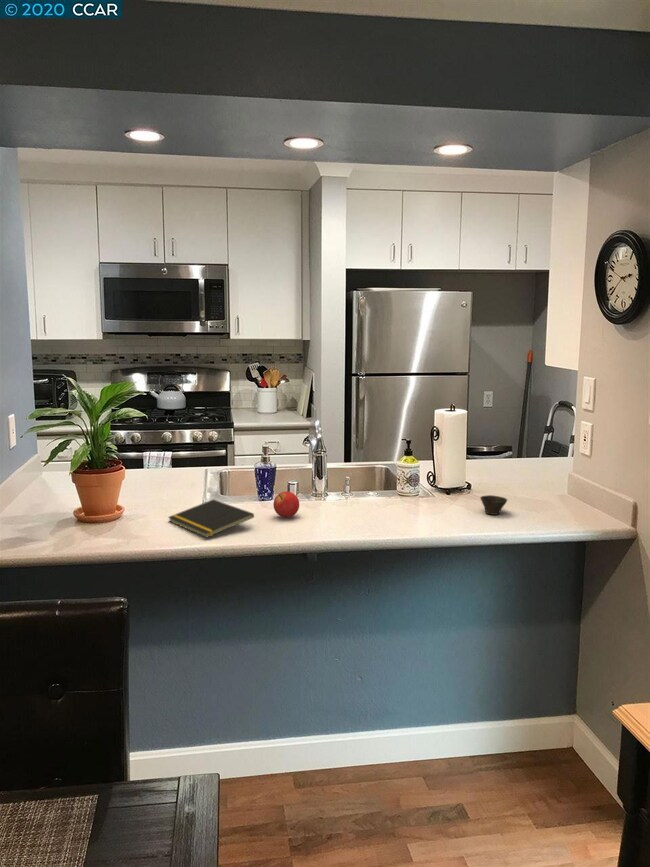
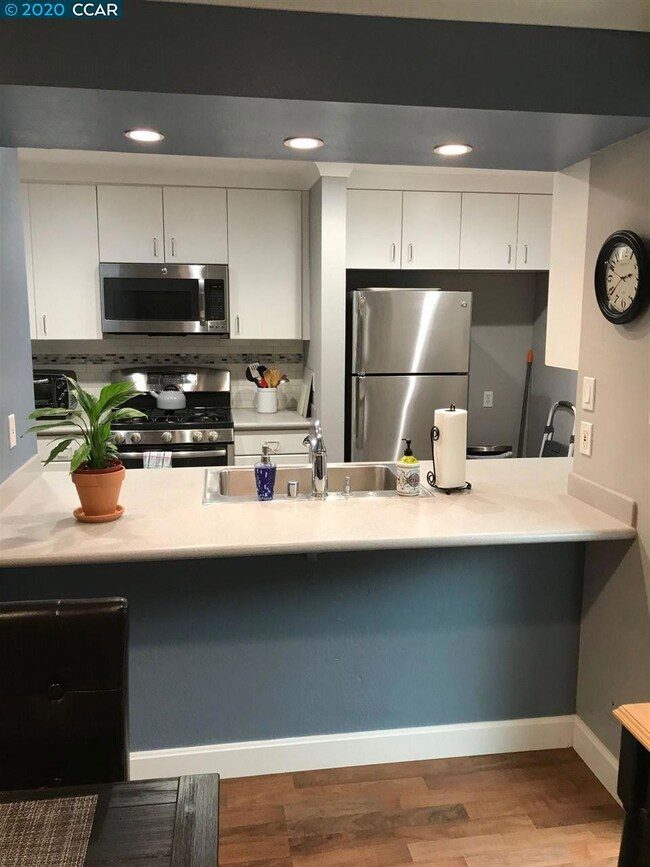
- cup [479,494,508,516]
- fruit [272,491,300,518]
- notepad [167,498,255,539]
